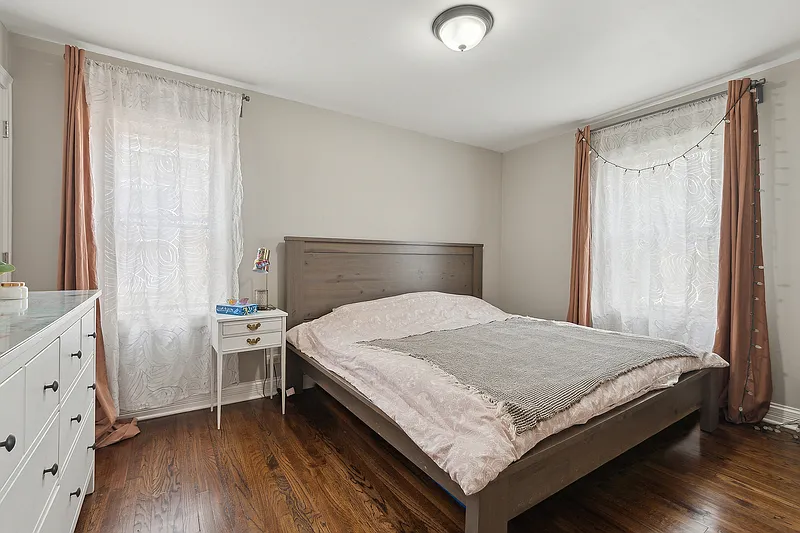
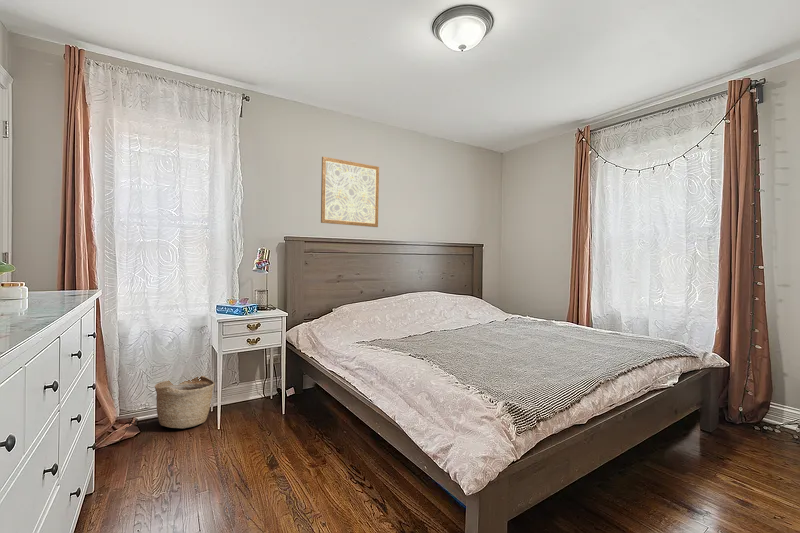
+ basket [154,375,216,429]
+ wall art [320,156,380,228]
